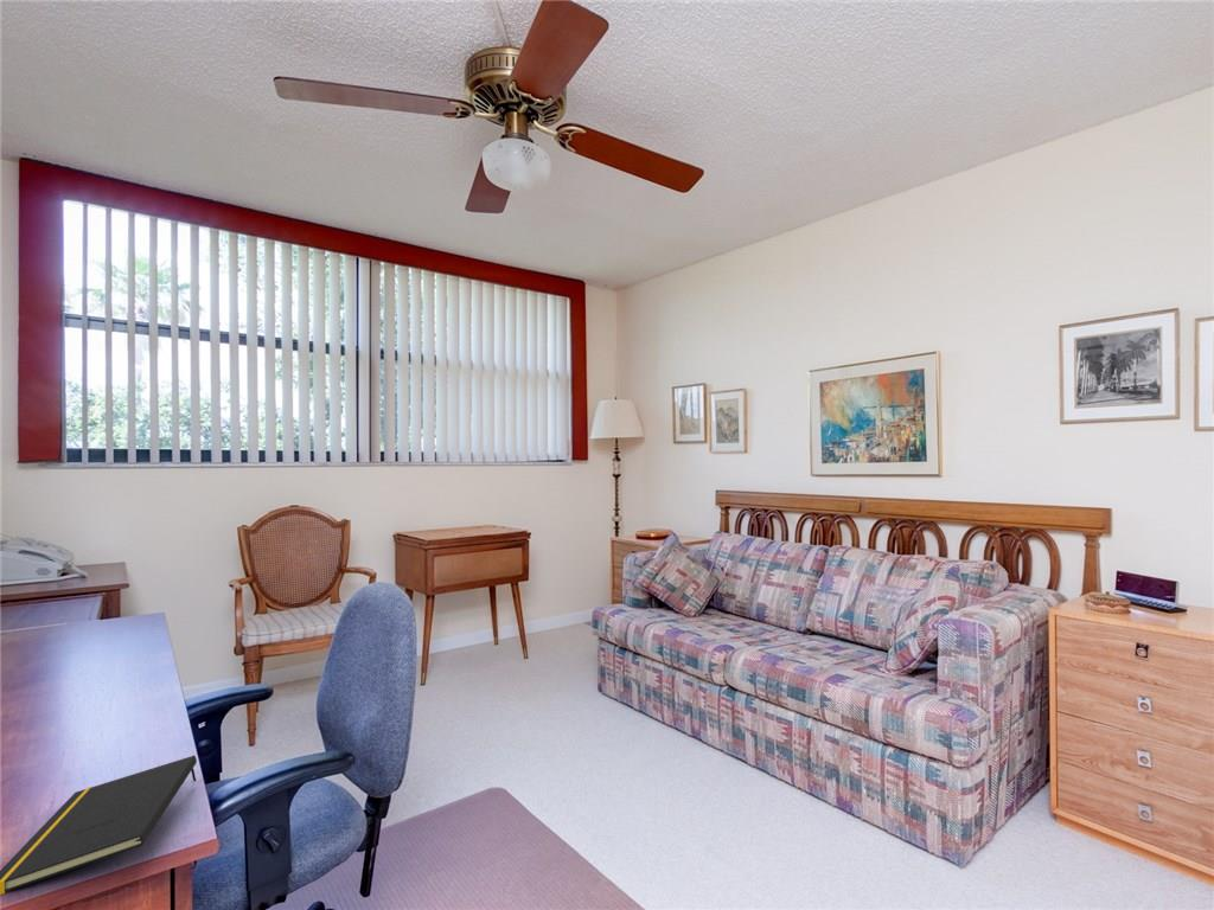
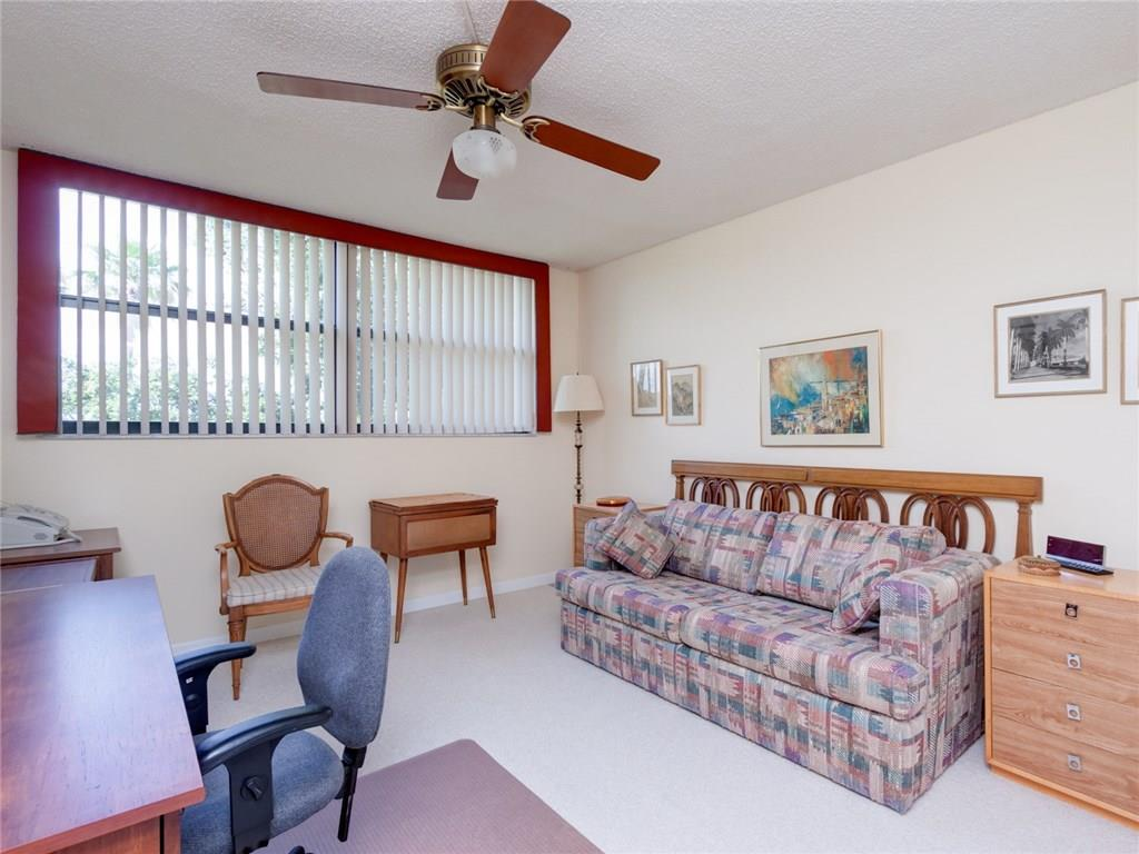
- notepad [0,755,198,896]
